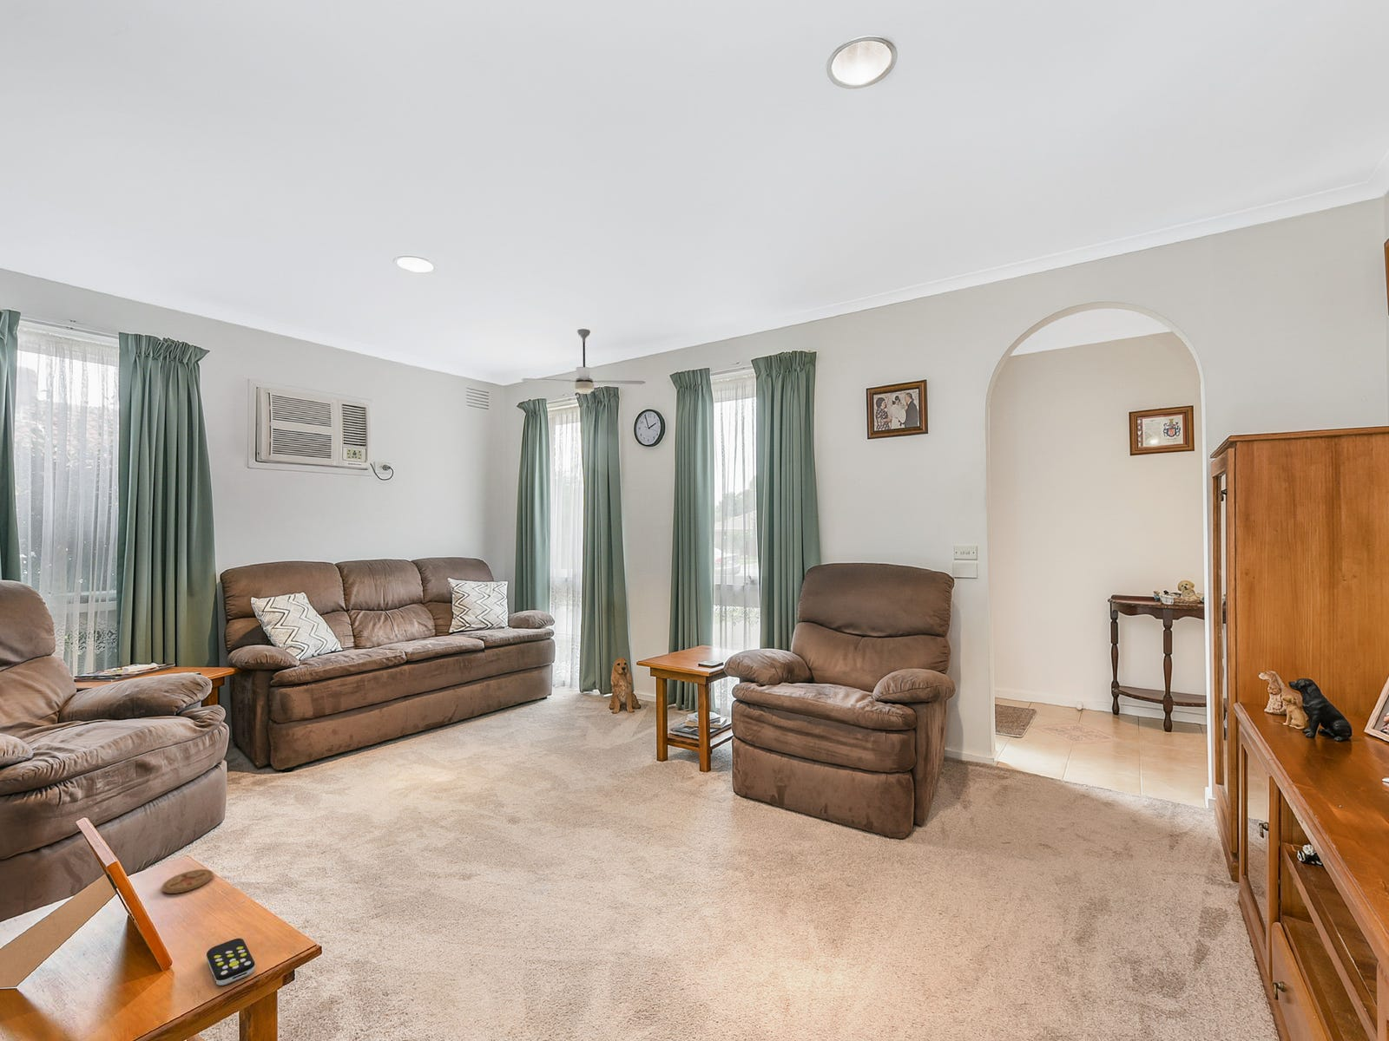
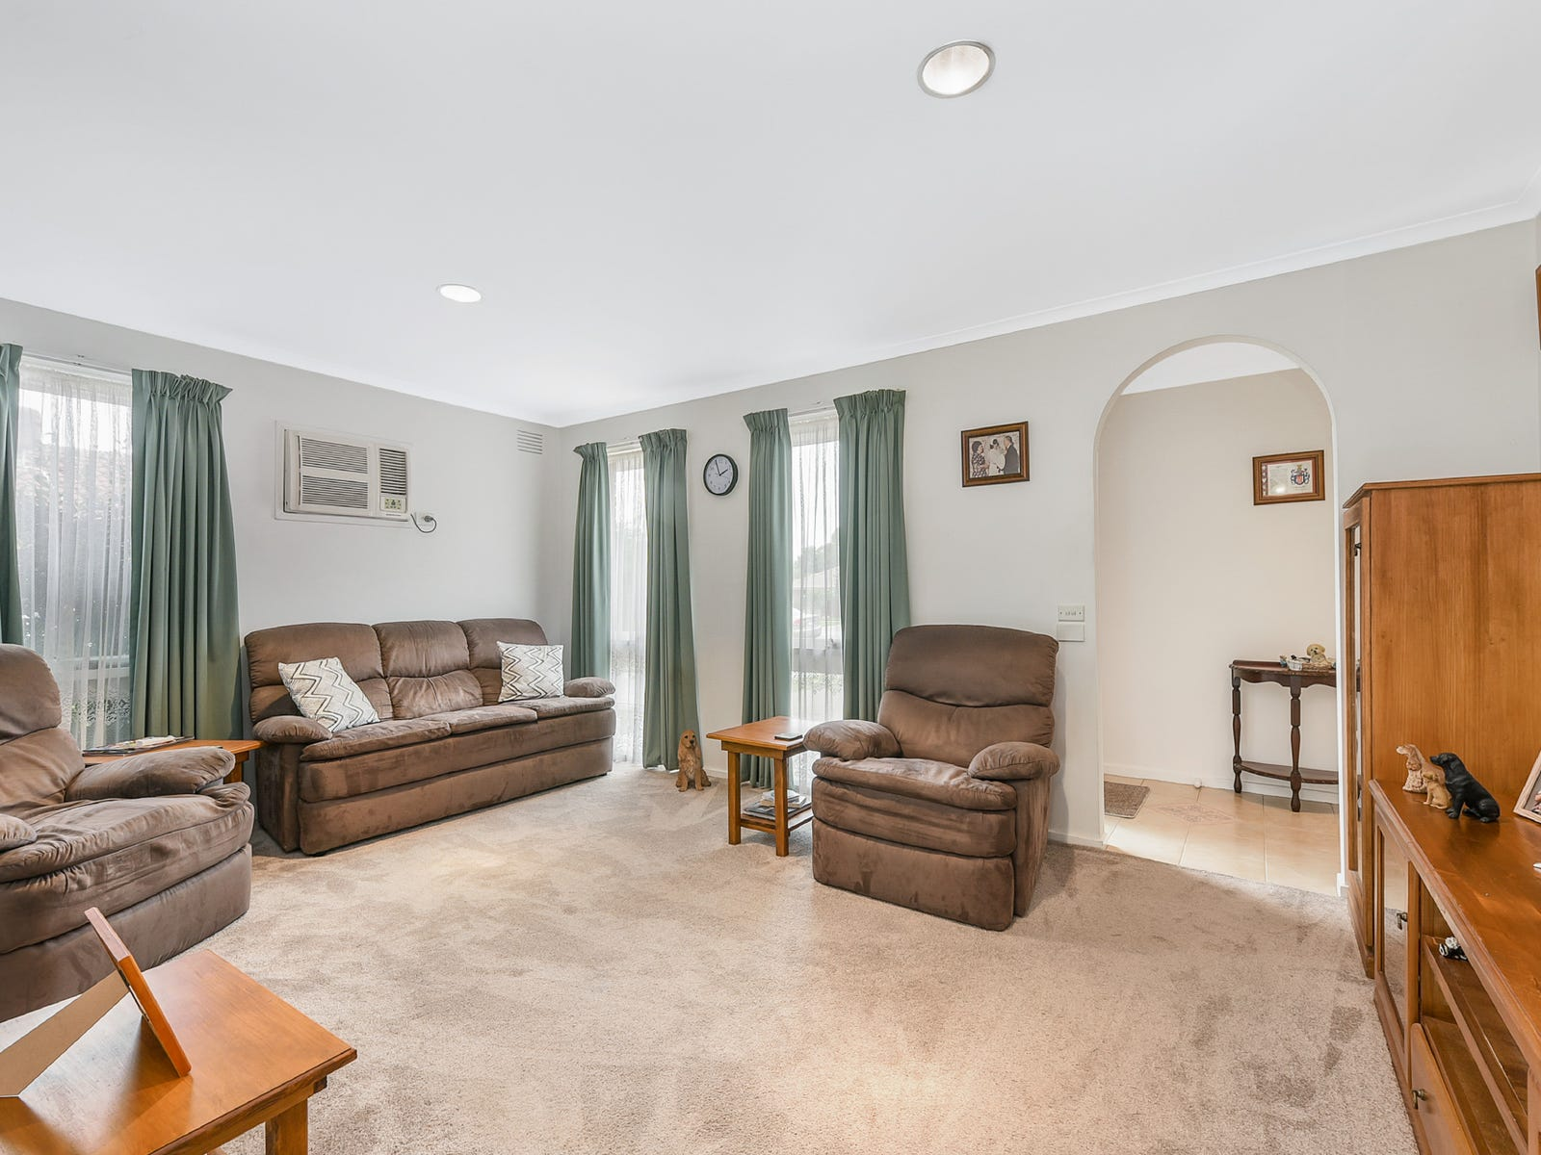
- ceiling fan [521,328,646,395]
- coaster [161,868,214,894]
- remote control [206,938,256,986]
